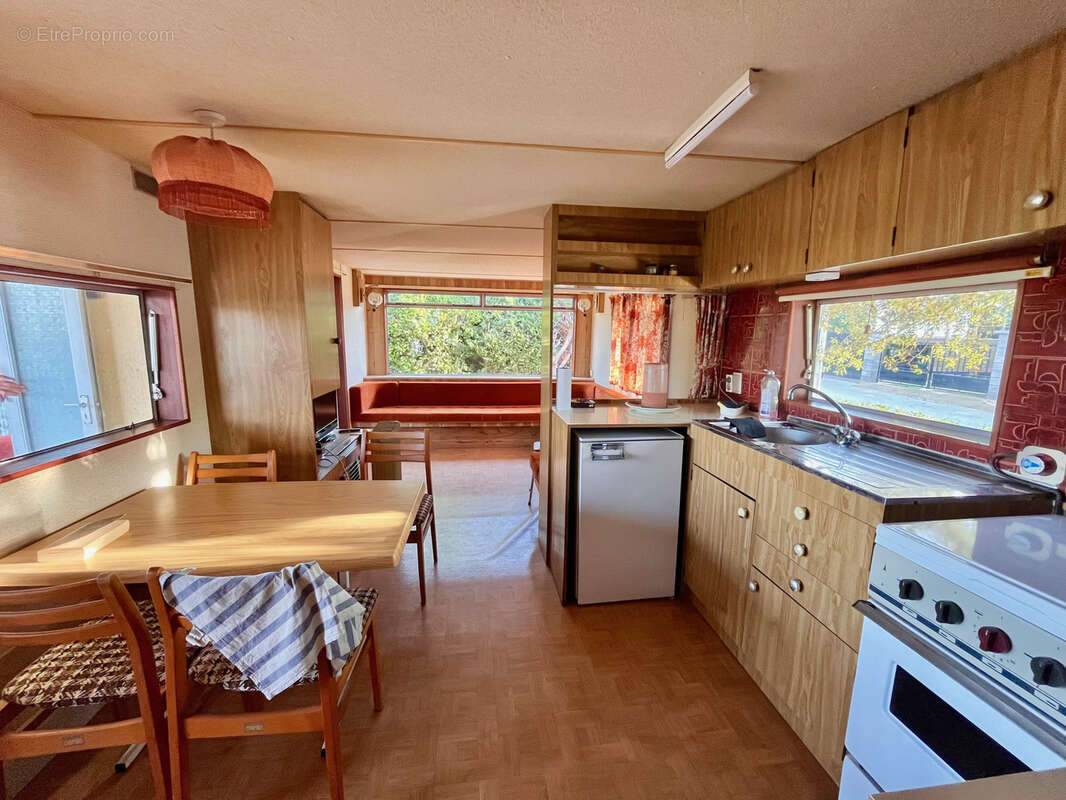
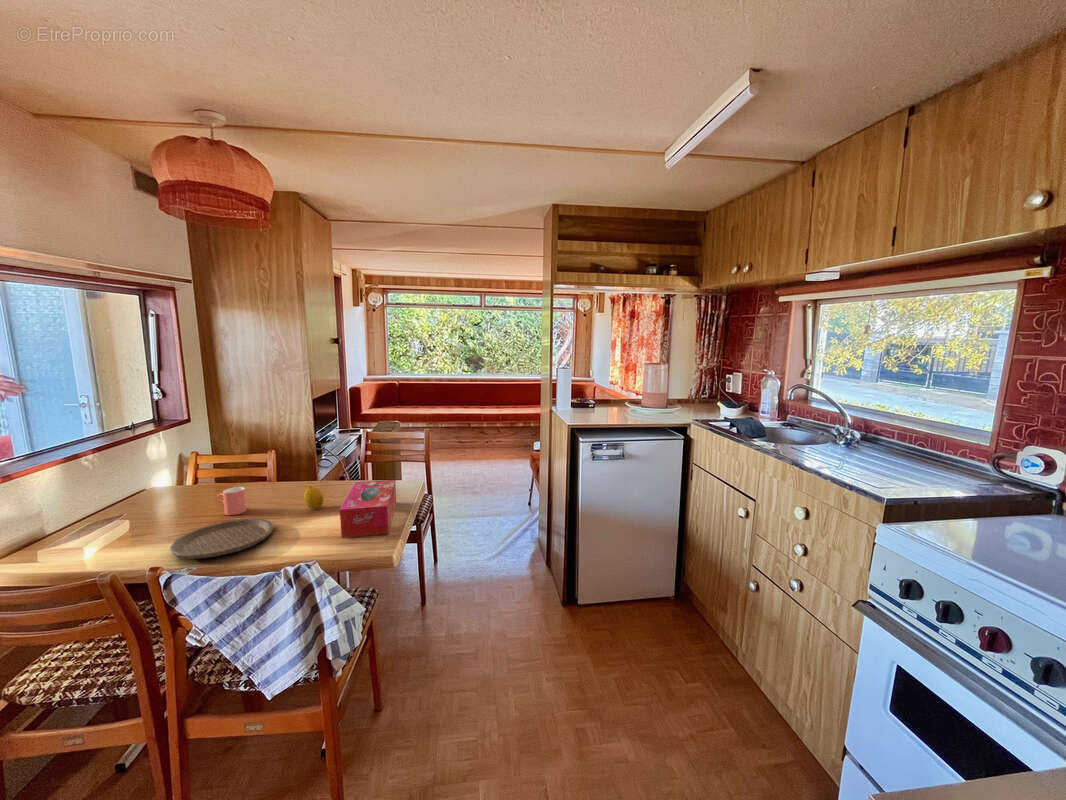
+ fruit [303,485,324,510]
+ cup [215,486,247,516]
+ tissue box [339,479,397,539]
+ plate [170,517,275,560]
